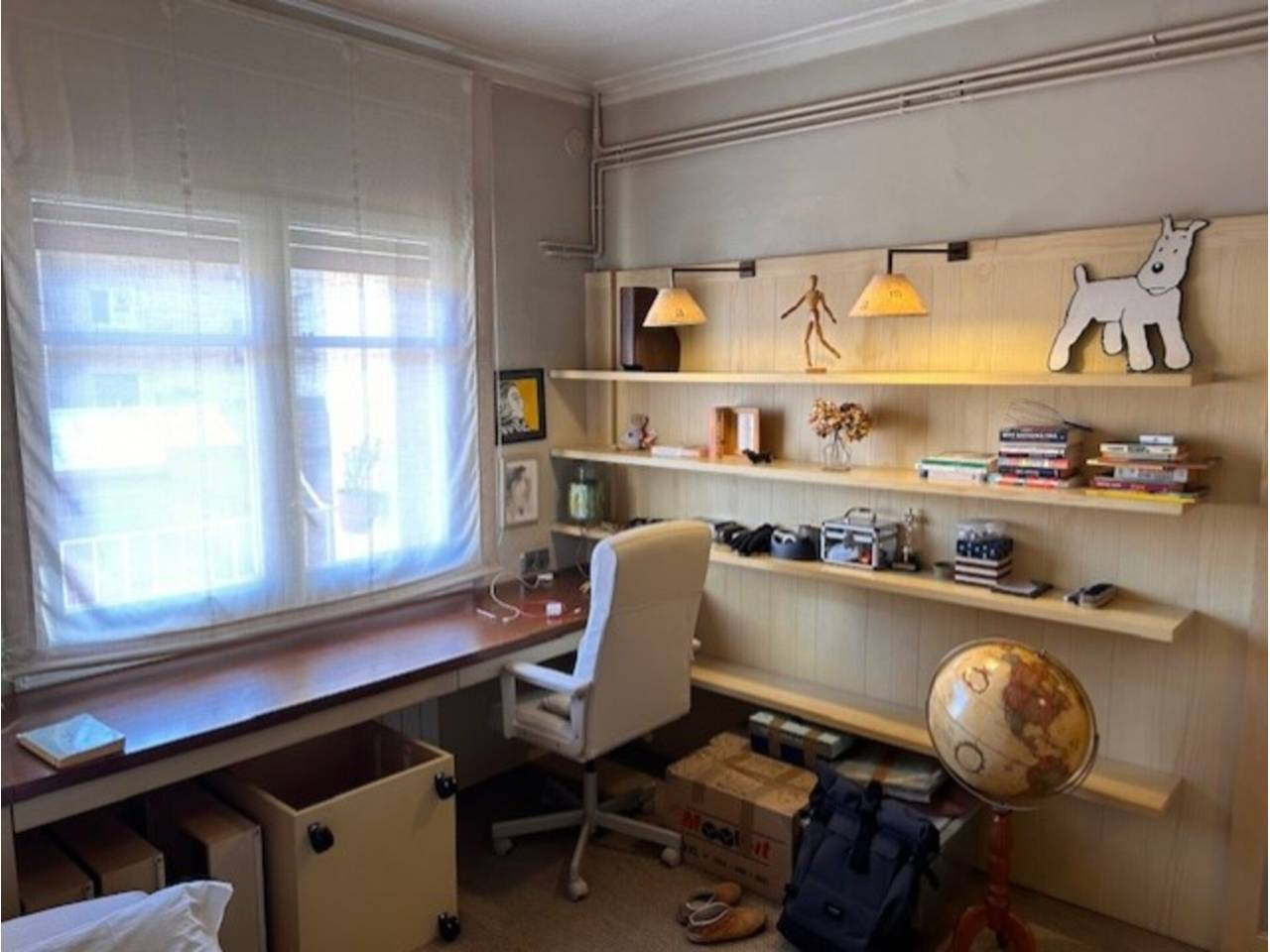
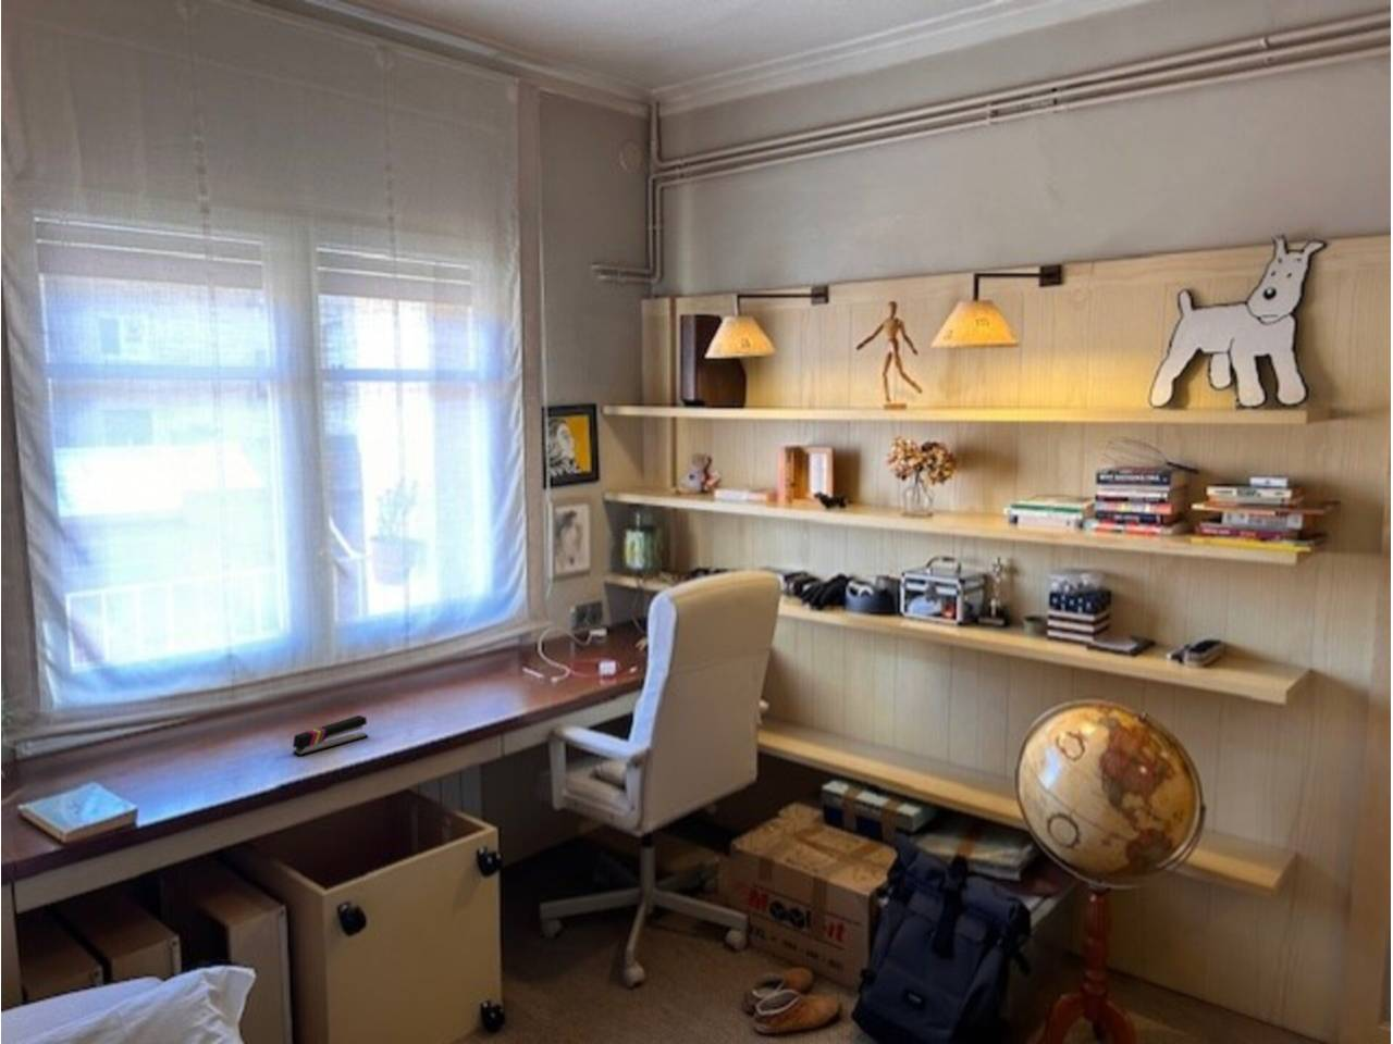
+ stapler [292,715,369,757]
